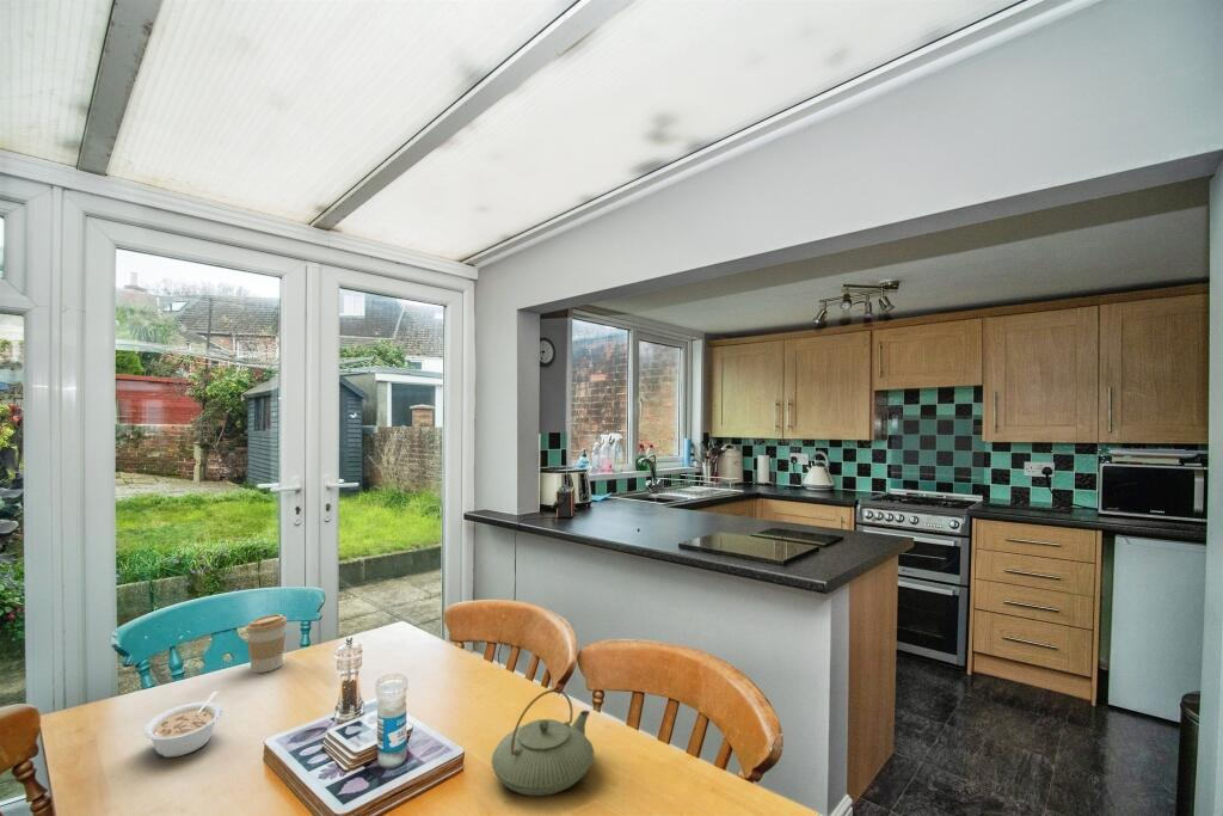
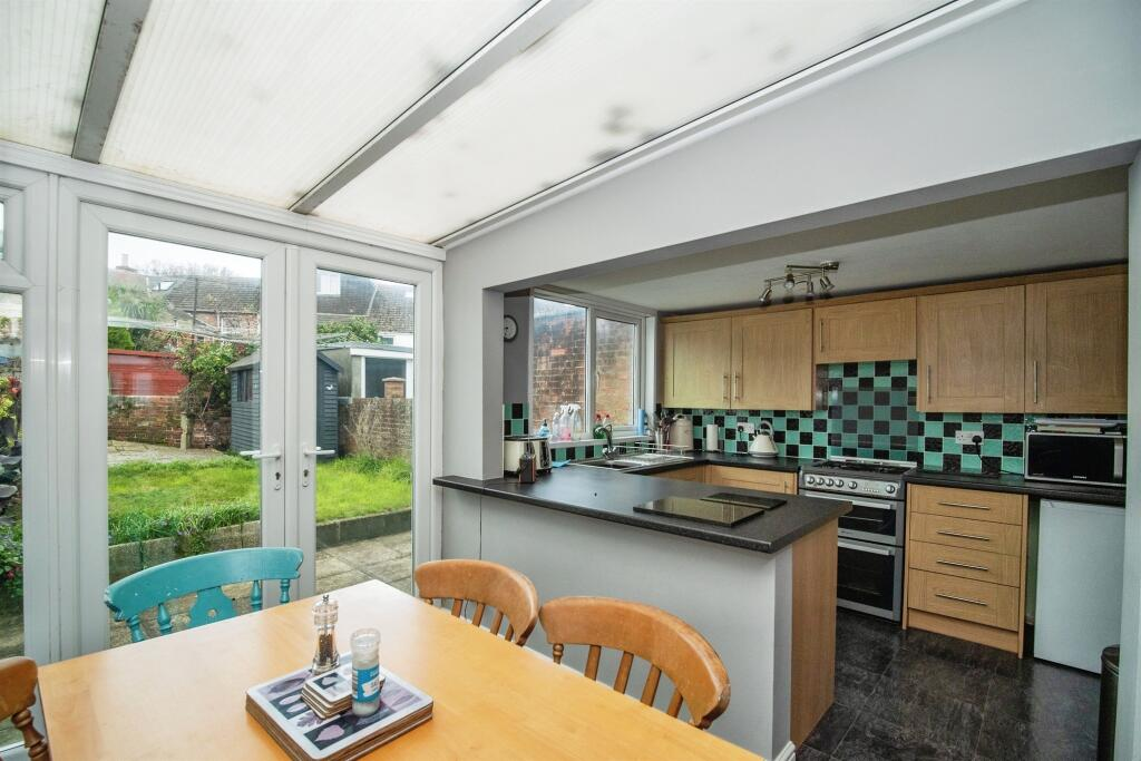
- teapot [491,688,595,797]
- legume [143,689,223,759]
- coffee cup [245,613,288,674]
